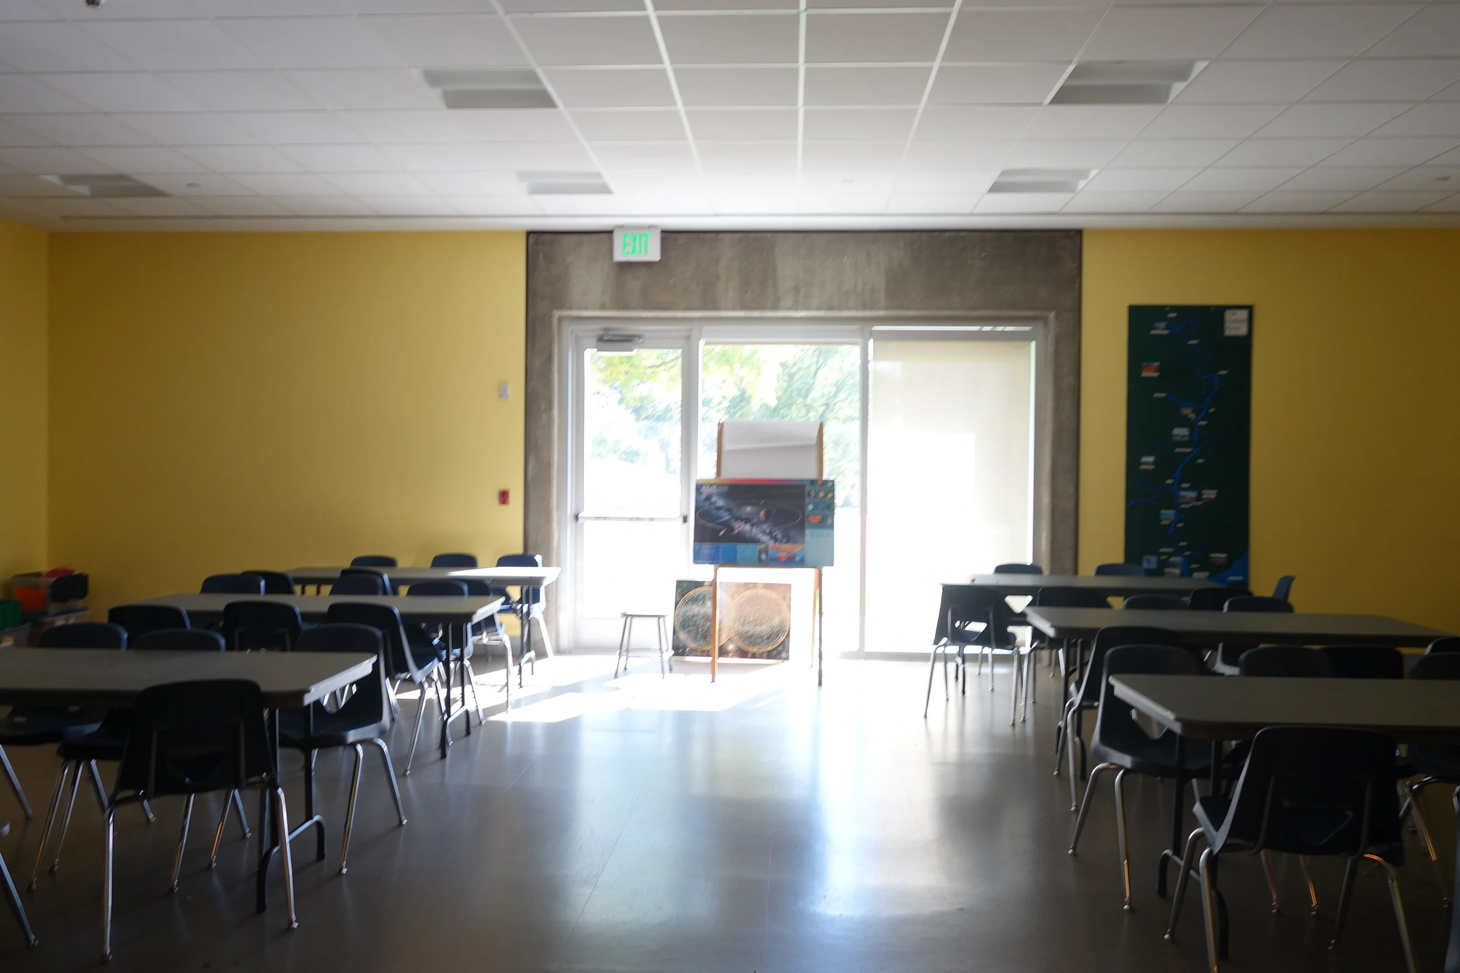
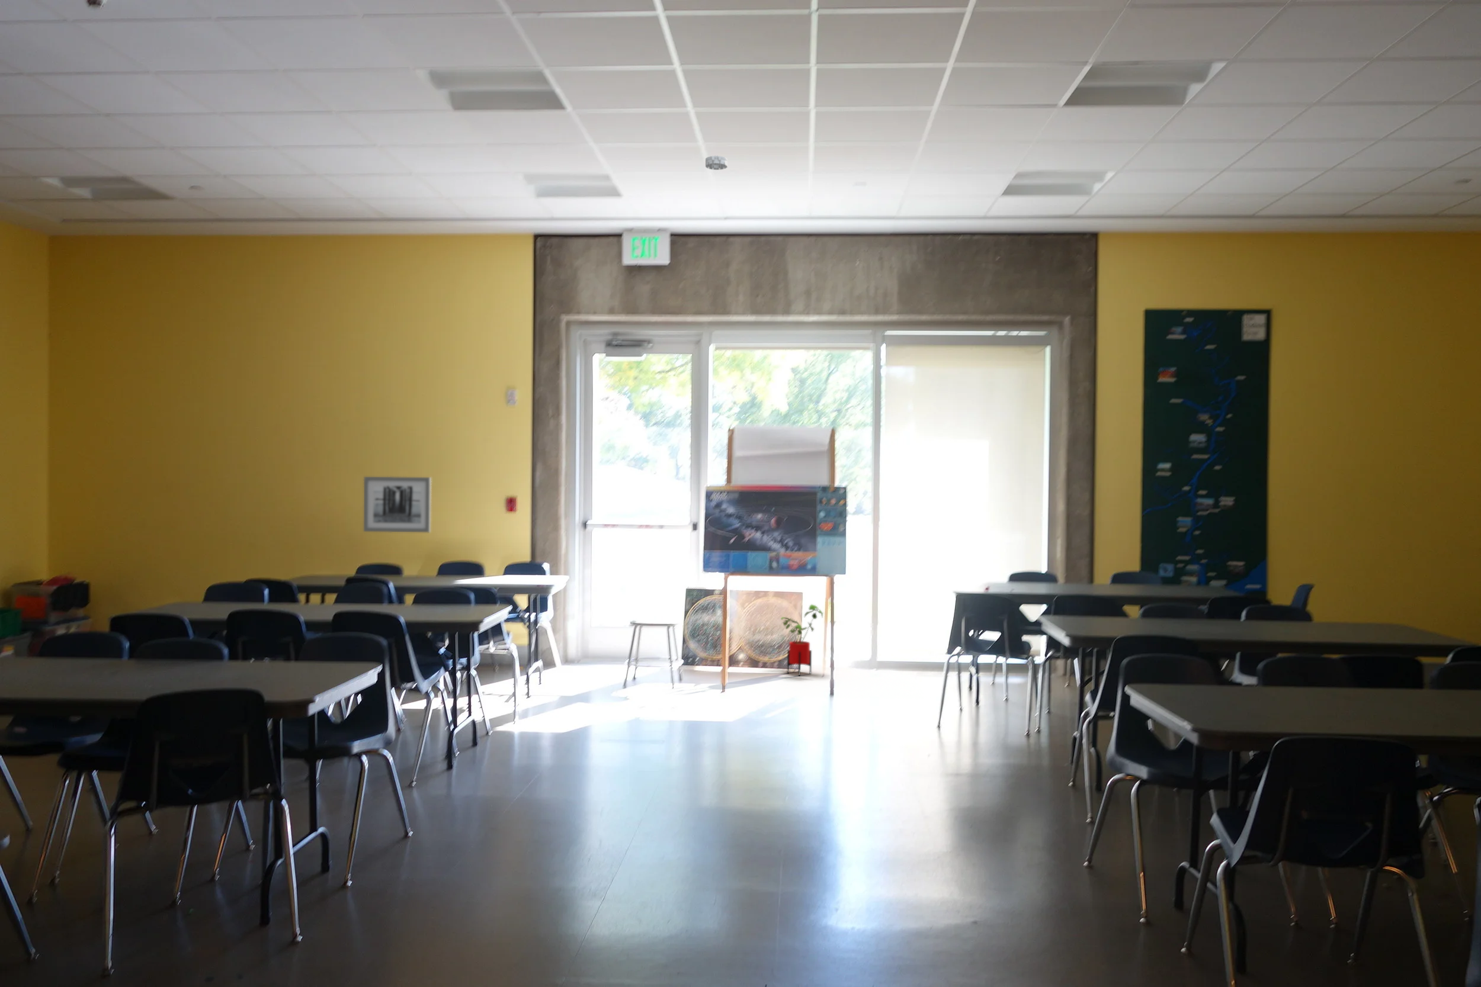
+ smoke detector [705,155,728,171]
+ wall art [364,476,432,533]
+ house plant [780,604,824,676]
